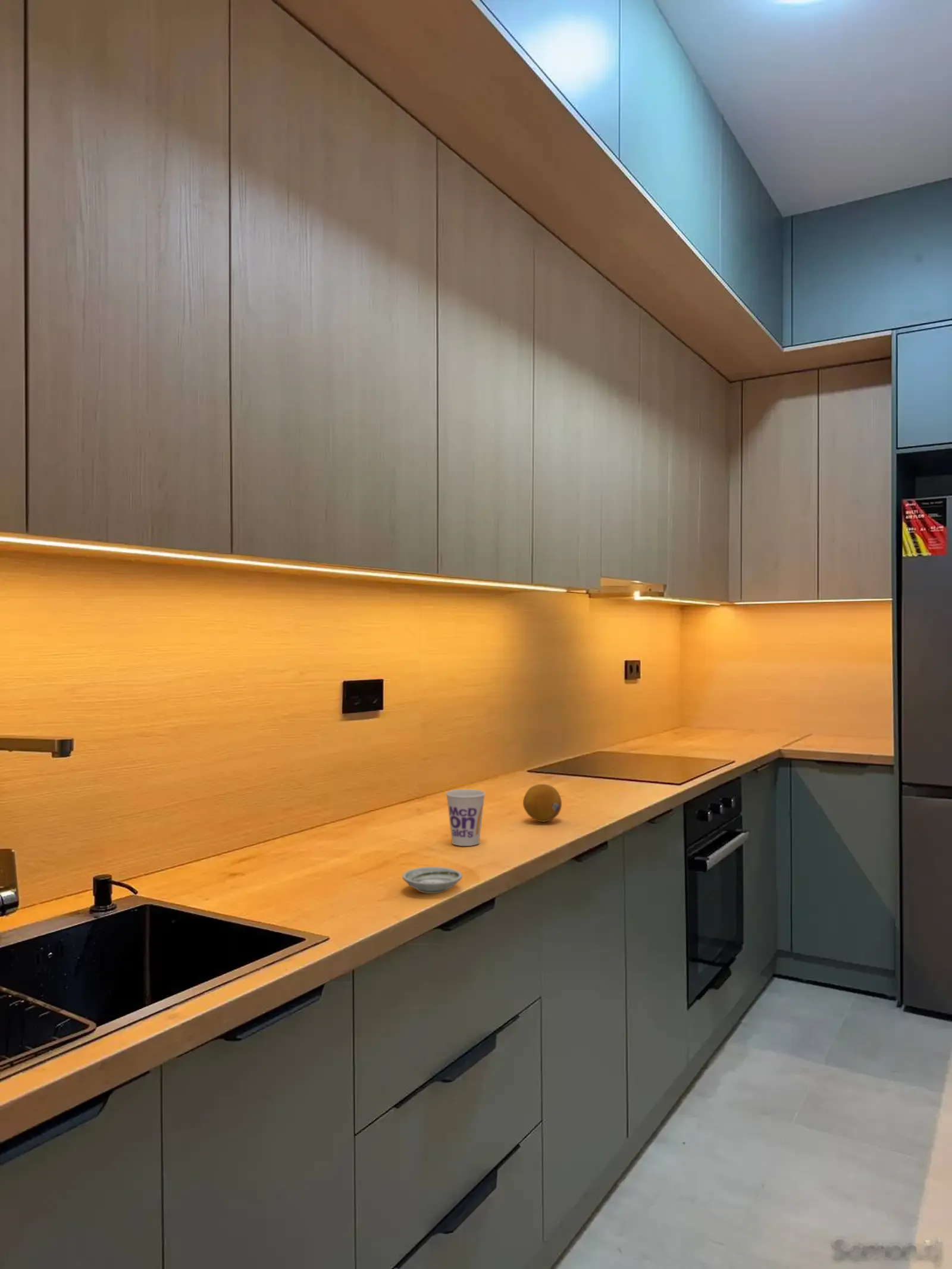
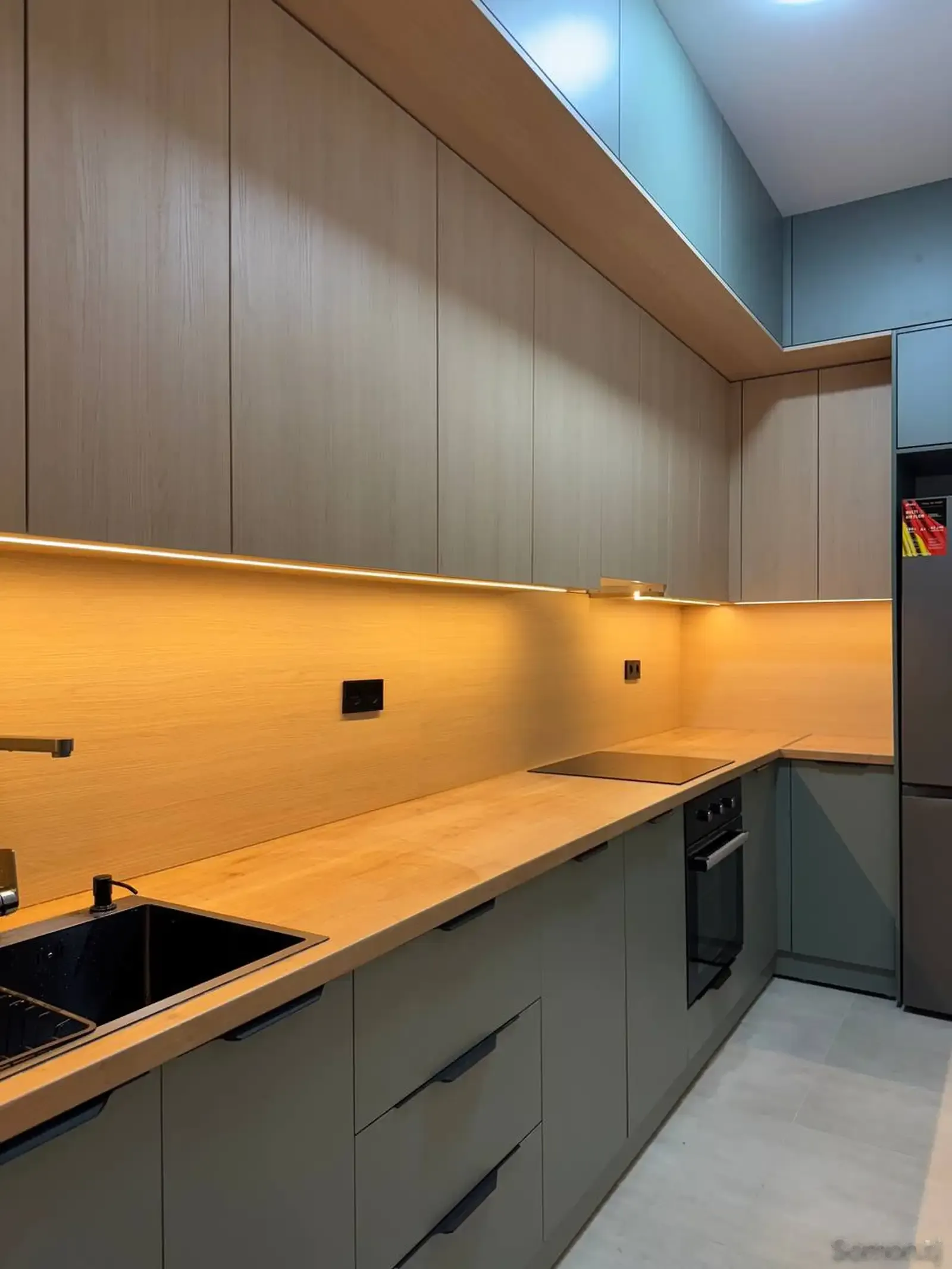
- saucer [402,866,463,894]
- fruit [522,784,562,823]
- cup [445,789,486,847]
